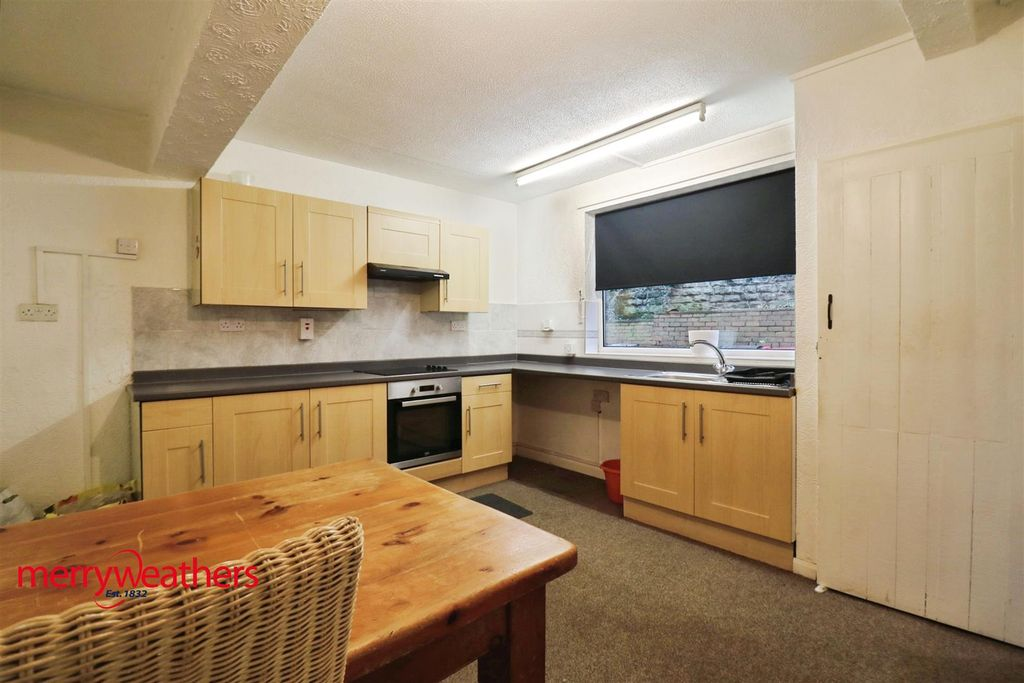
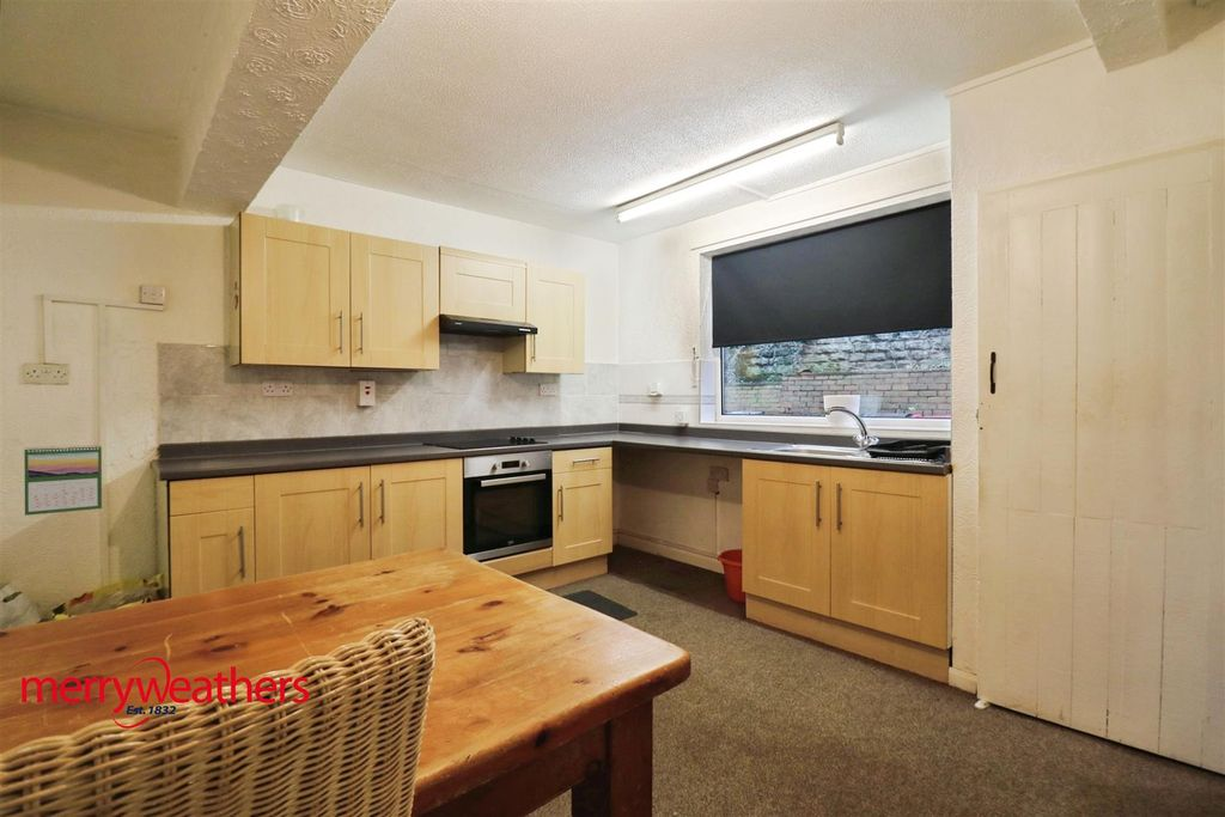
+ calendar [23,444,103,517]
